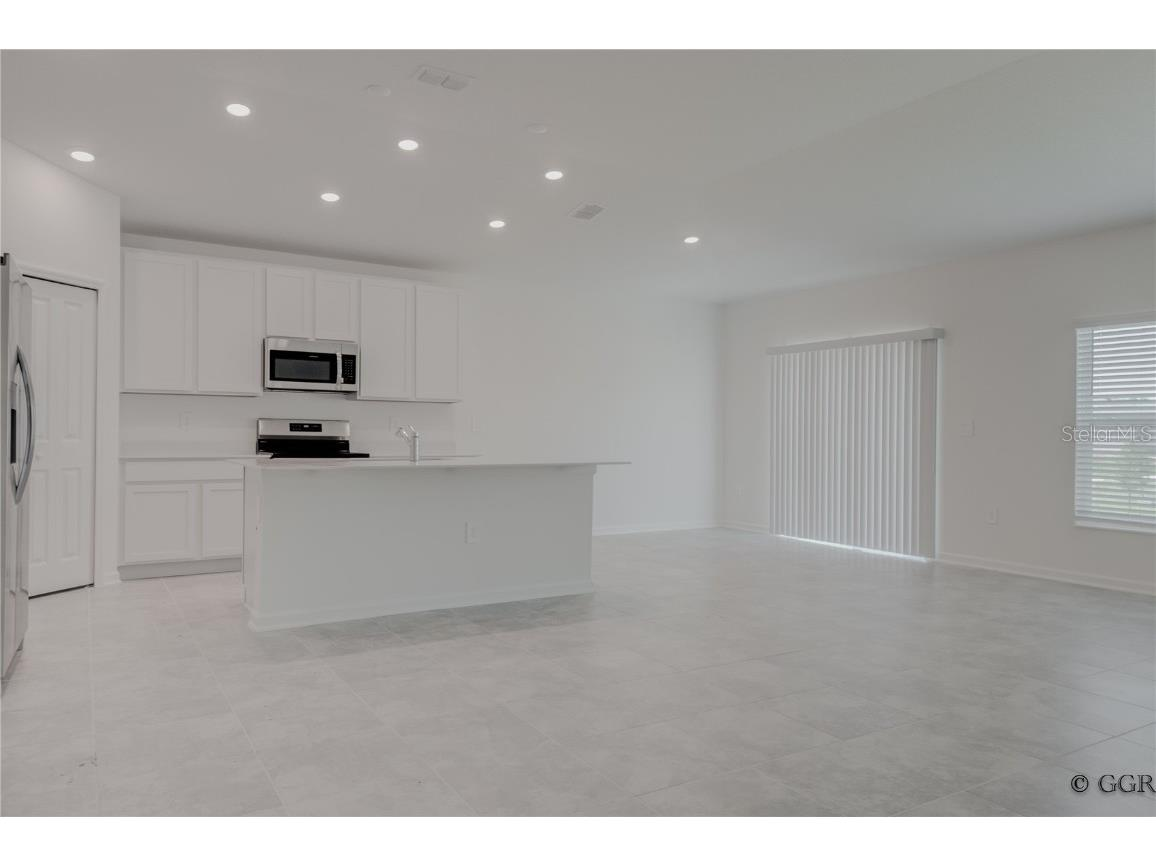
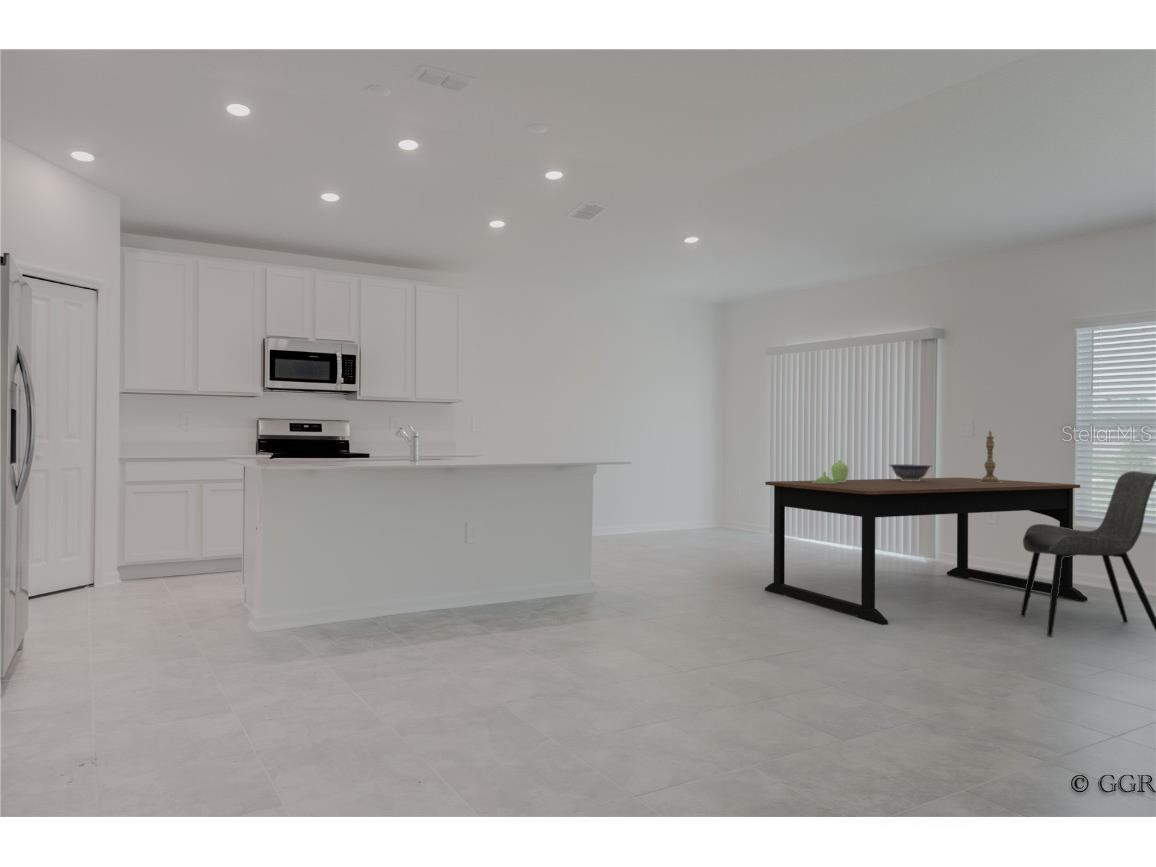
+ decorative bowl [888,463,933,481]
+ vase [812,459,849,483]
+ dining chair [1019,470,1156,637]
+ dining table [764,477,1089,626]
+ candlestick [978,430,1002,483]
